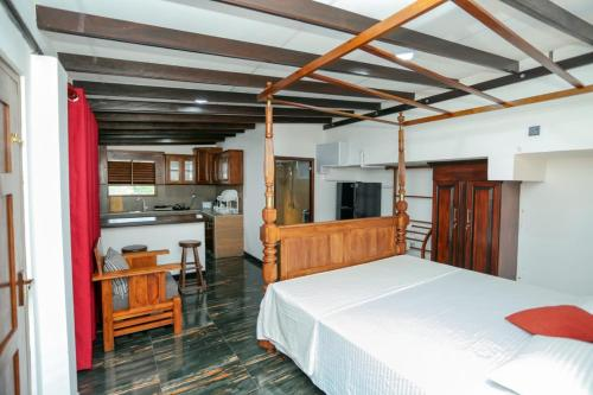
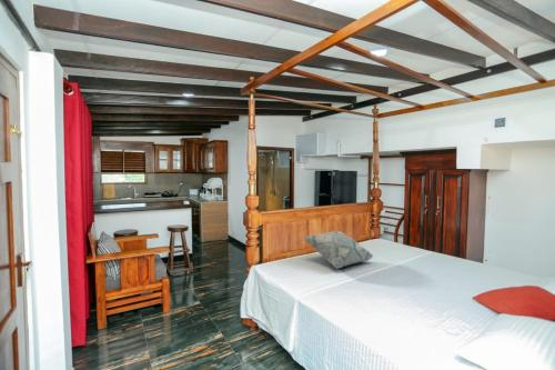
+ decorative pillow [302,230,374,270]
